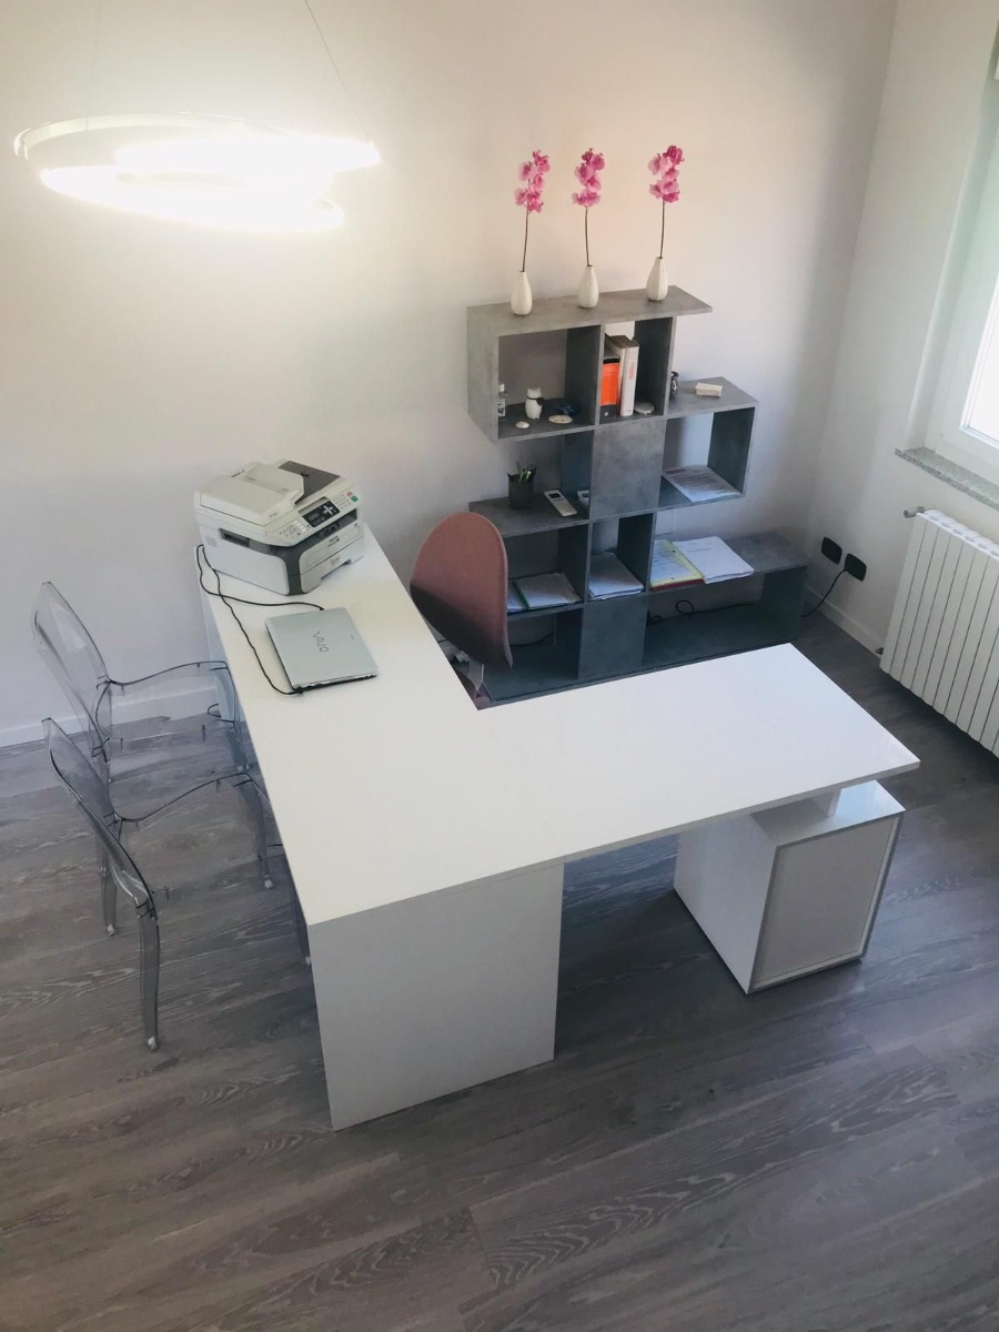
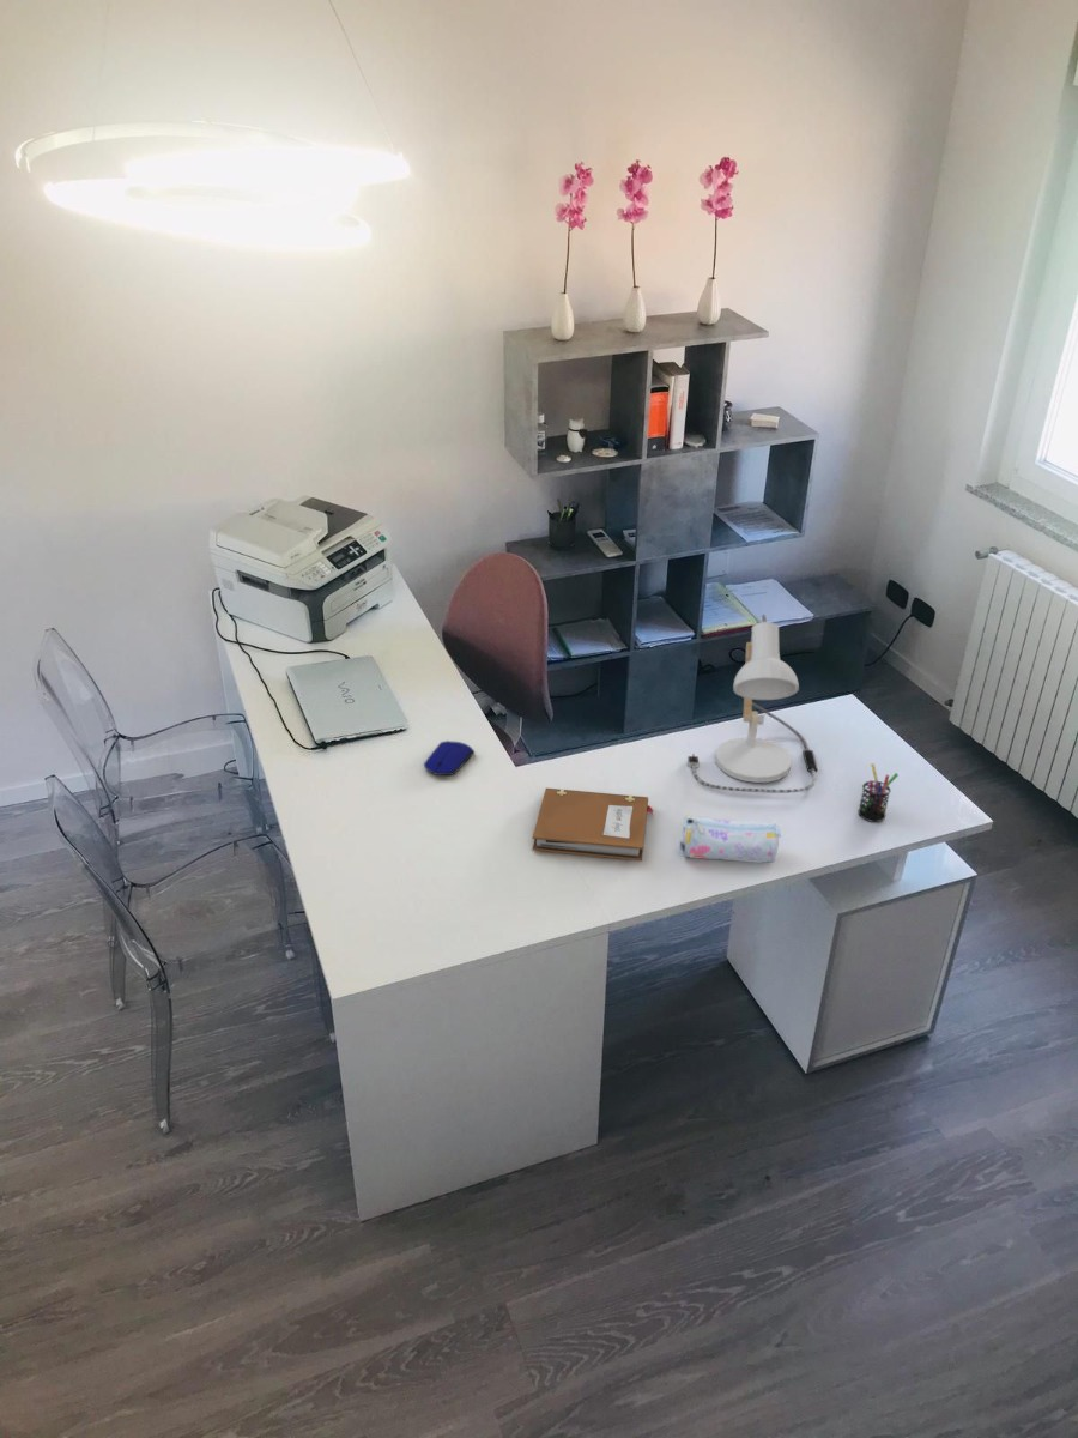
+ desk lamp [686,614,819,794]
+ pencil case [679,815,782,864]
+ pen holder [856,762,900,823]
+ computer mouse [423,739,476,777]
+ notebook [531,787,654,862]
